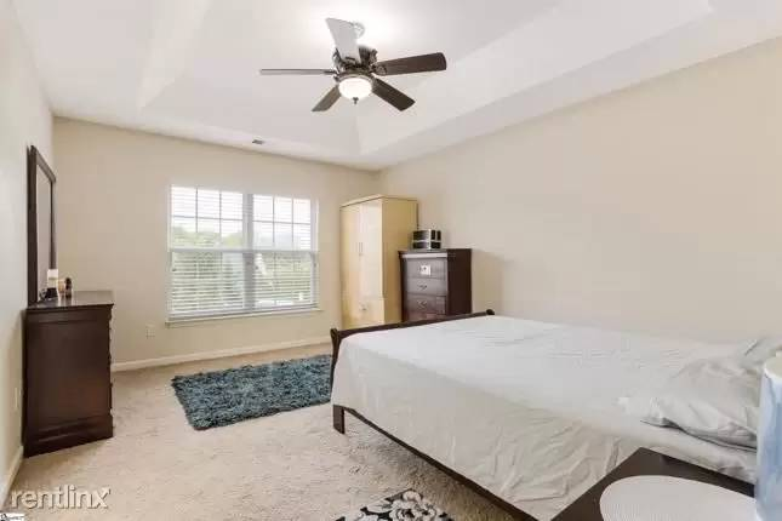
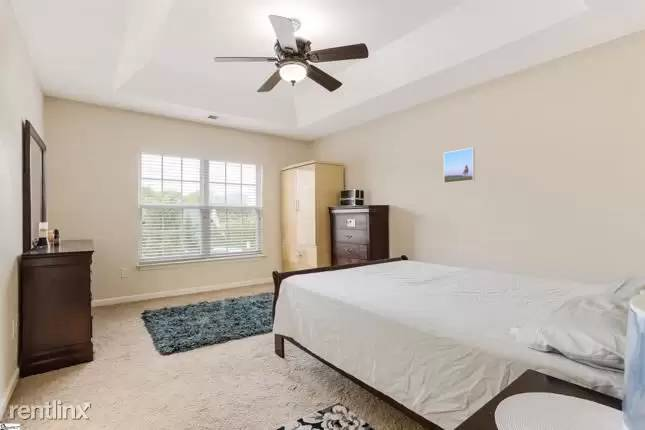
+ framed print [443,147,476,184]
